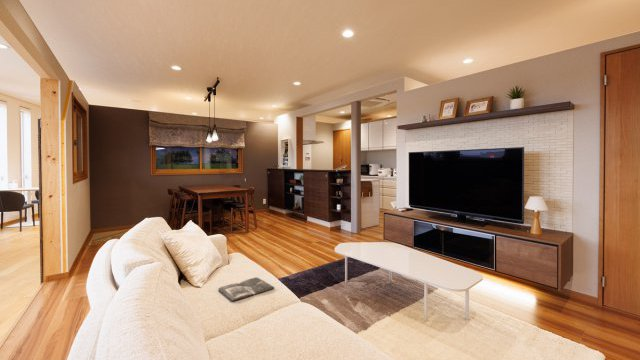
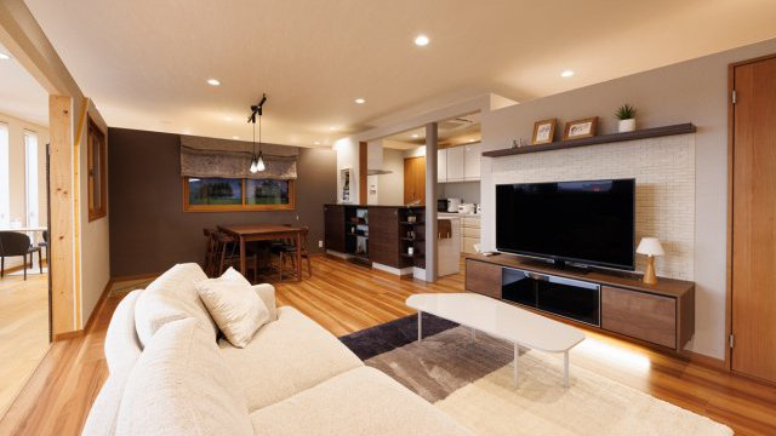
- magazine [217,276,275,303]
